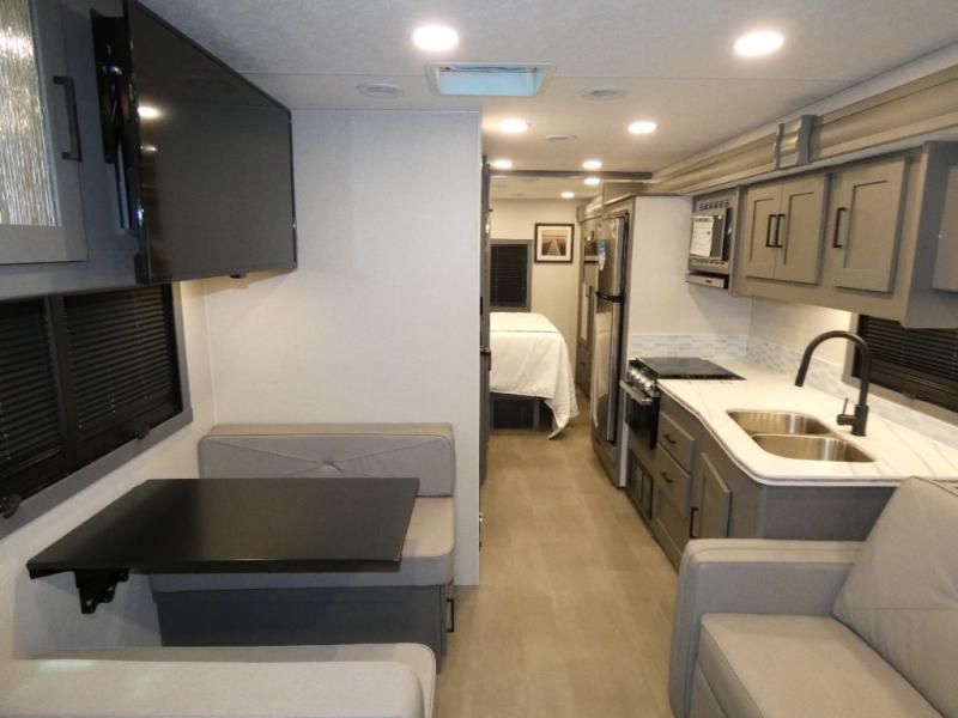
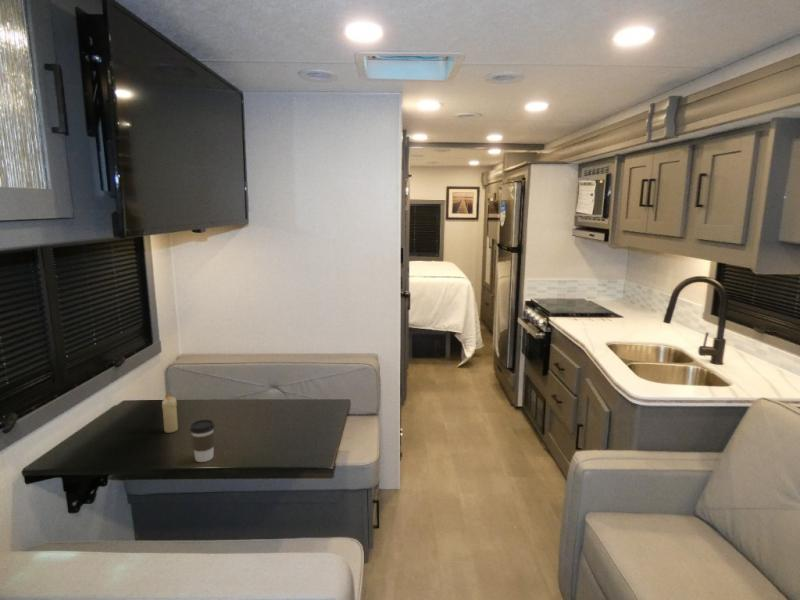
+ candle [161,391,179,434]
+ coffee cup [189,418,216,463]
